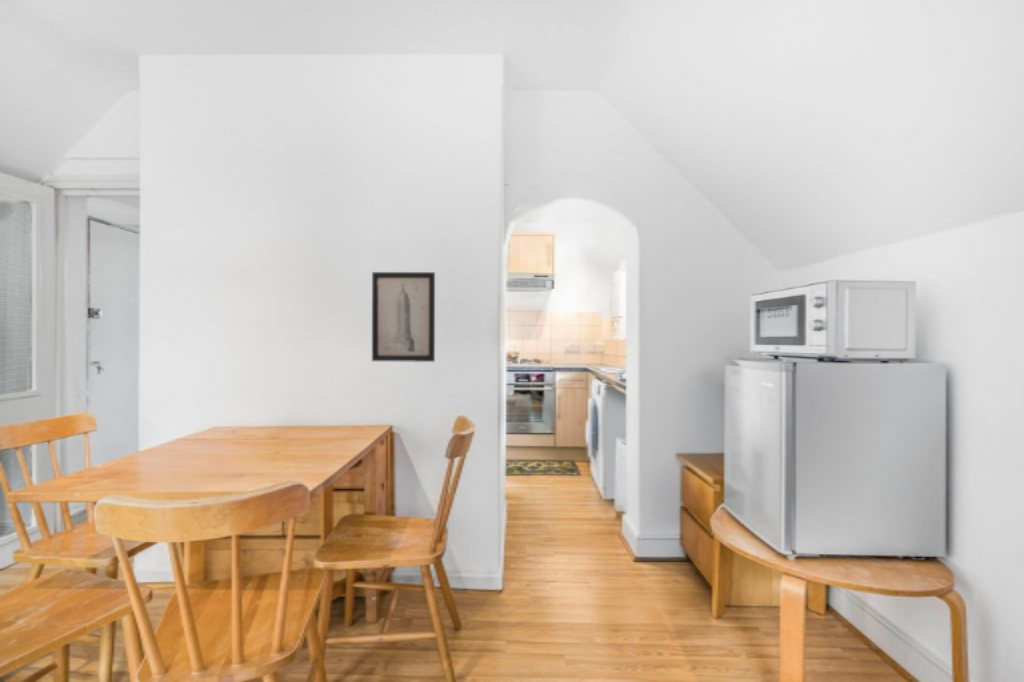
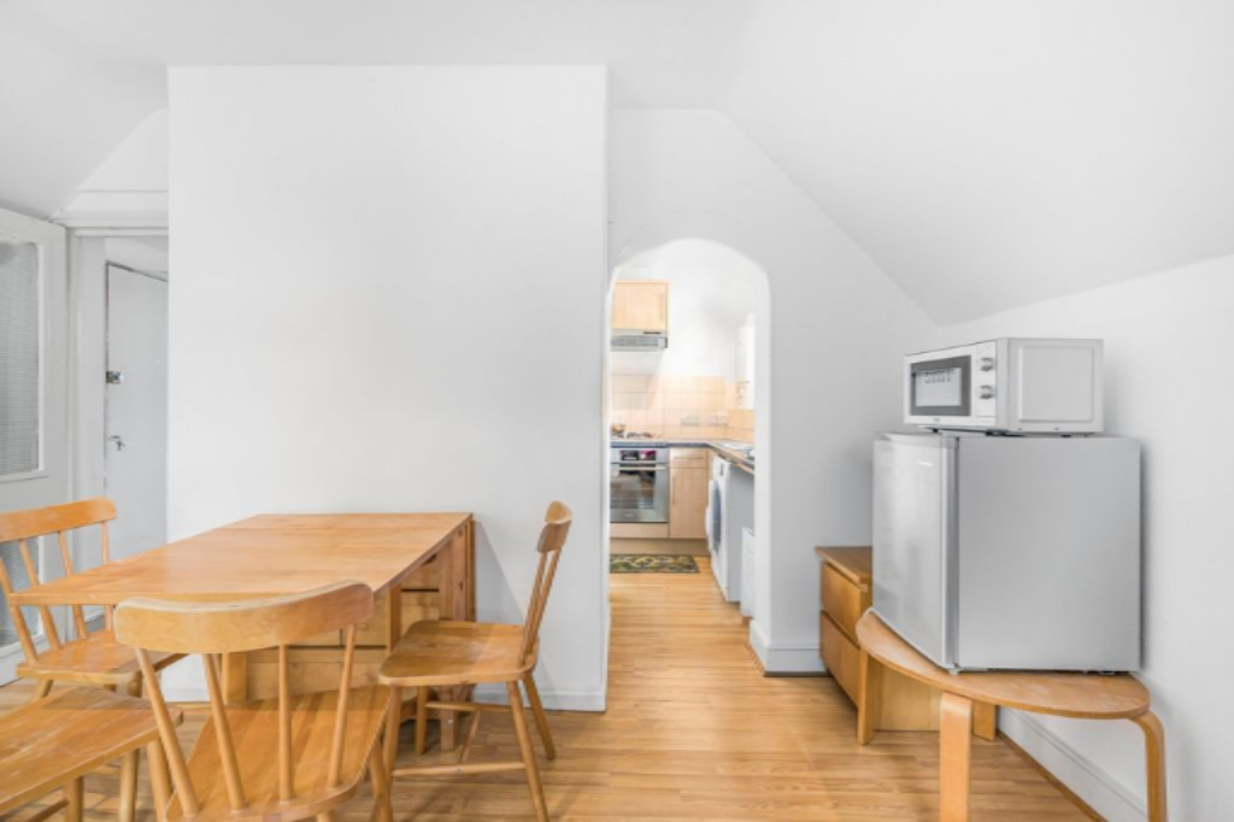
- wall art [371,271,436,363]
